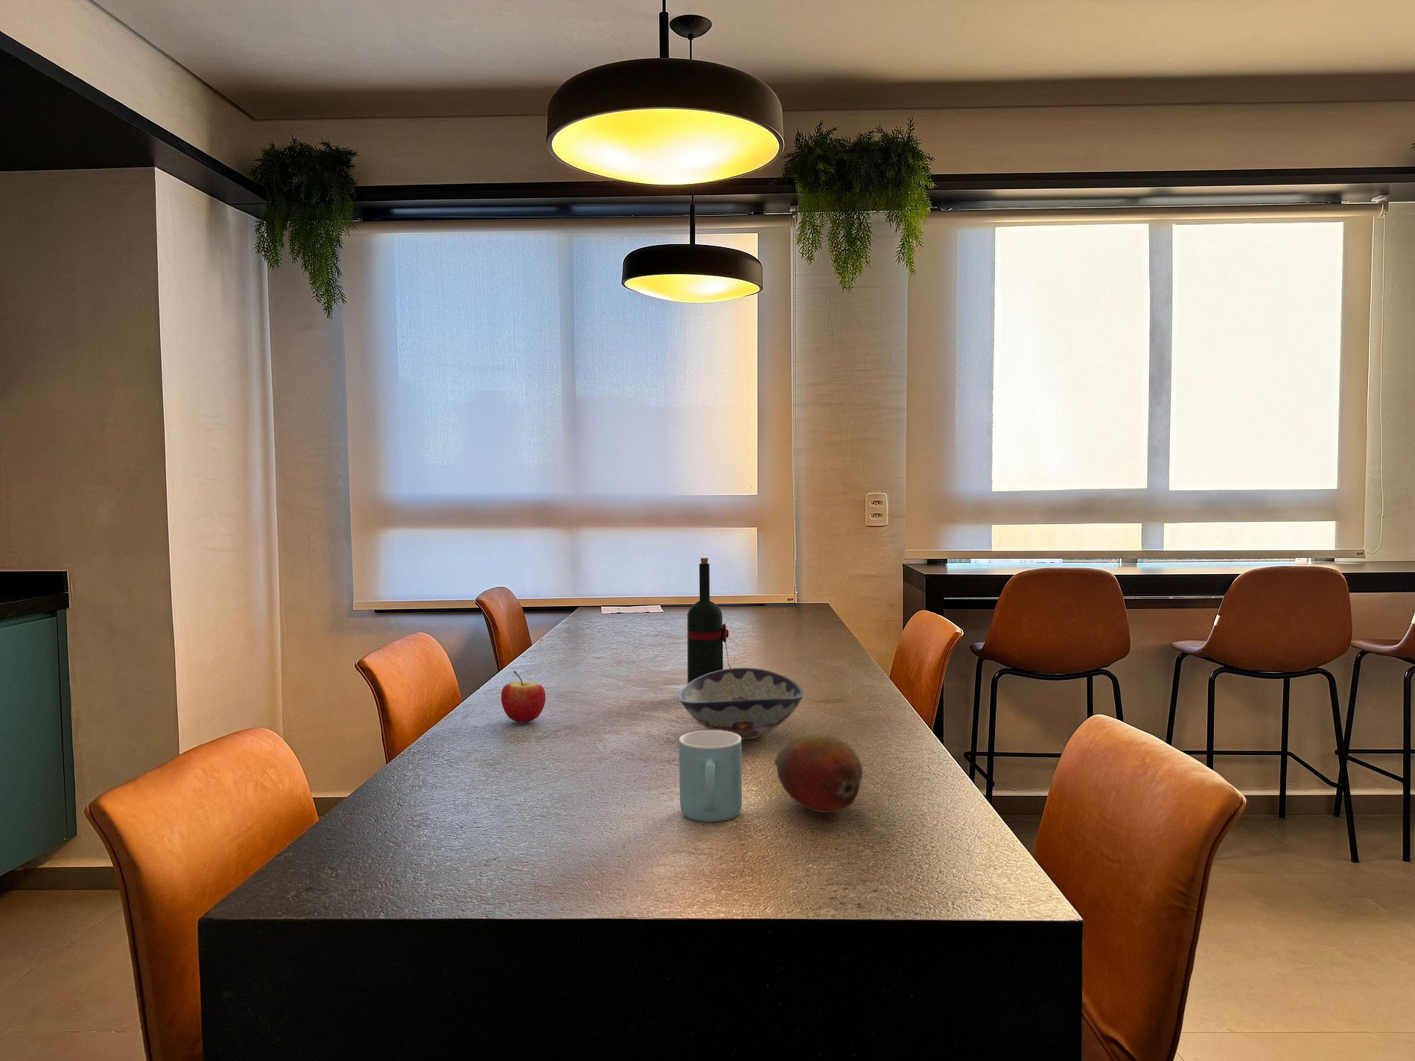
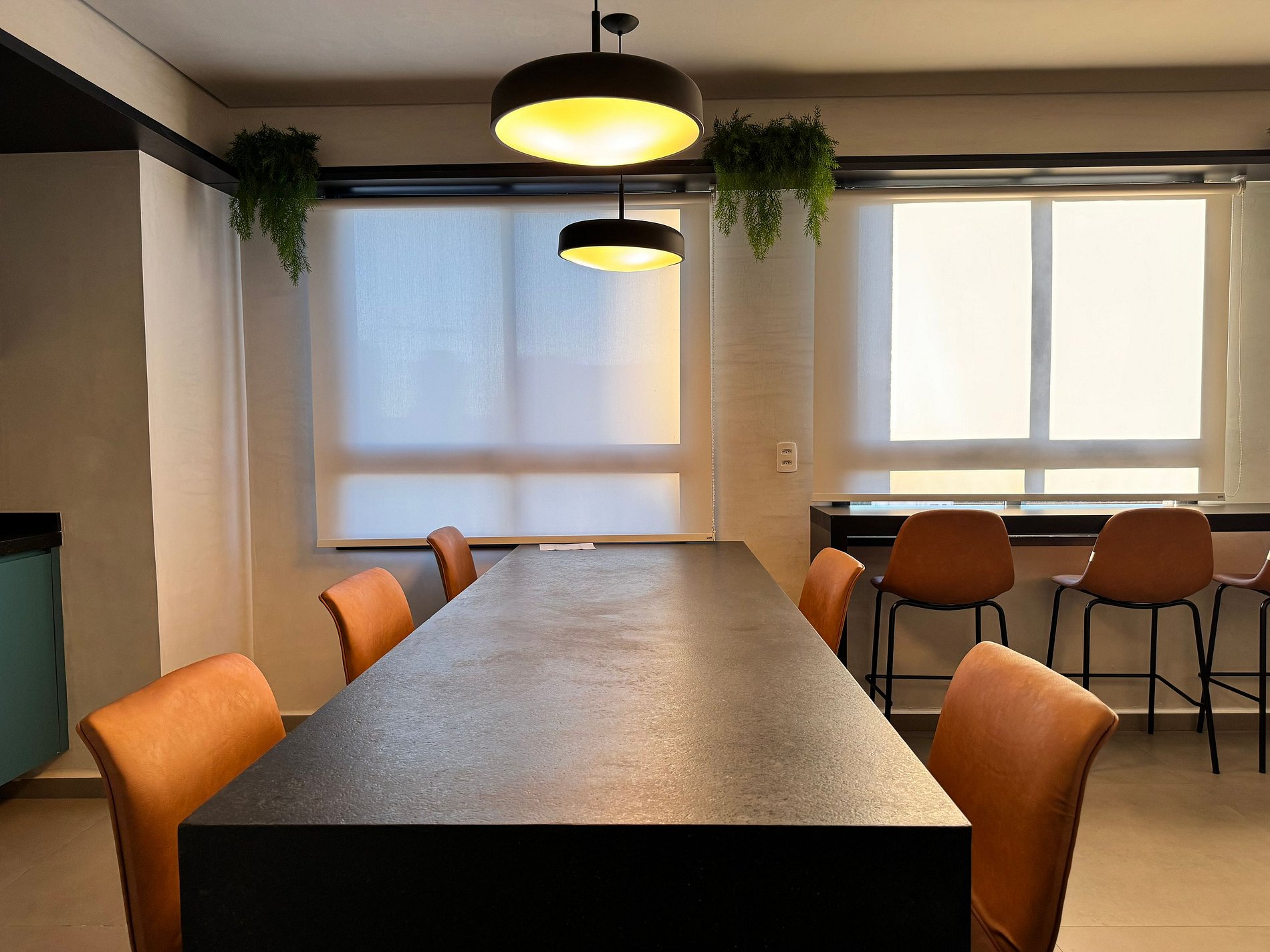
- wine bottle [686,557,731,685]
- decorative bowl [677,668,806,741]
- apple [500,670,547,723]
- mug [679,730,742,822]
- fruit [773,732,863,814]
